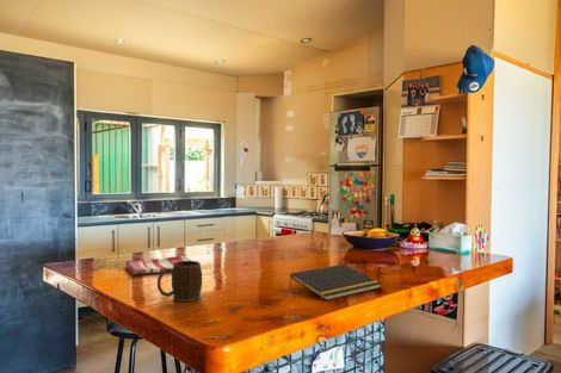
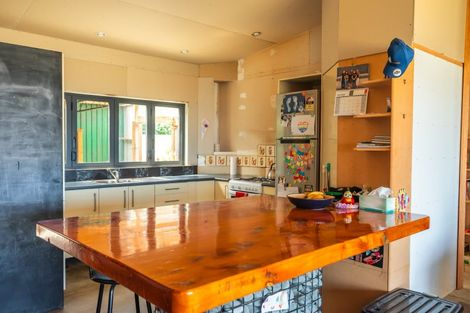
- mug [156,260,203,303]
- dish towel [125,255,192,276]
- notepad [288,263,382,301]
